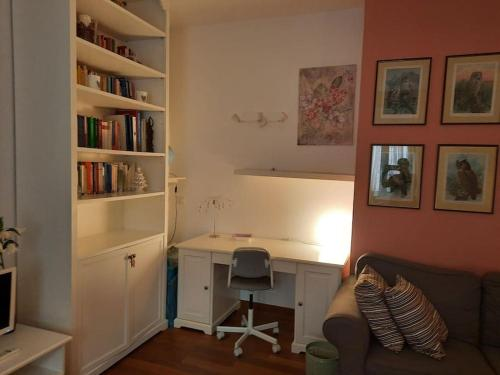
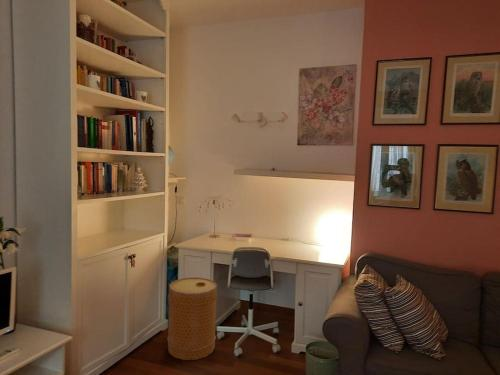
+ basket [166,276,218,361]
